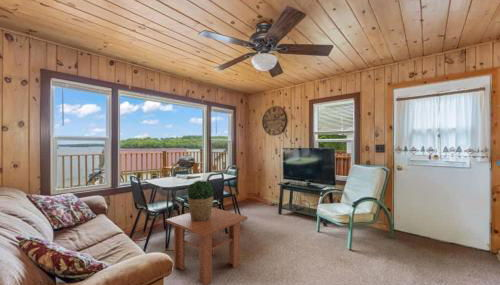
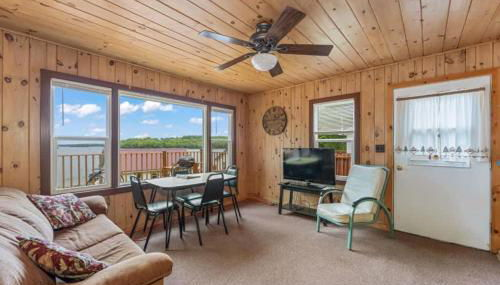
- potted plant [186,179,214,221]
- coffee table [165,206,249,285]
